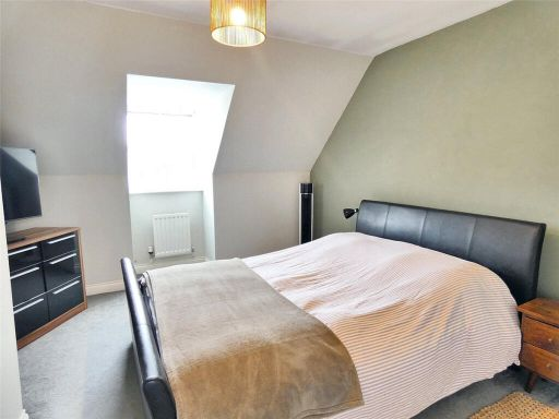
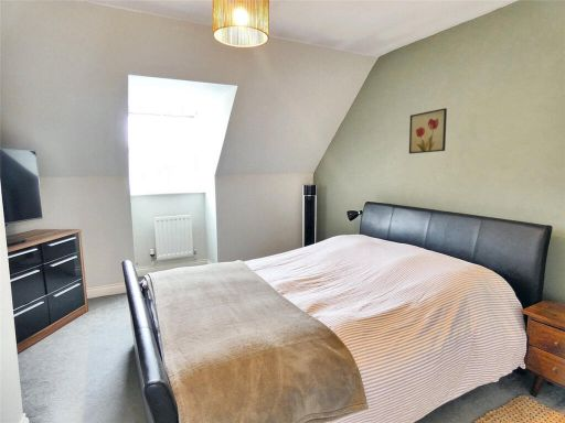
+ wall art [408,107,448,155]
